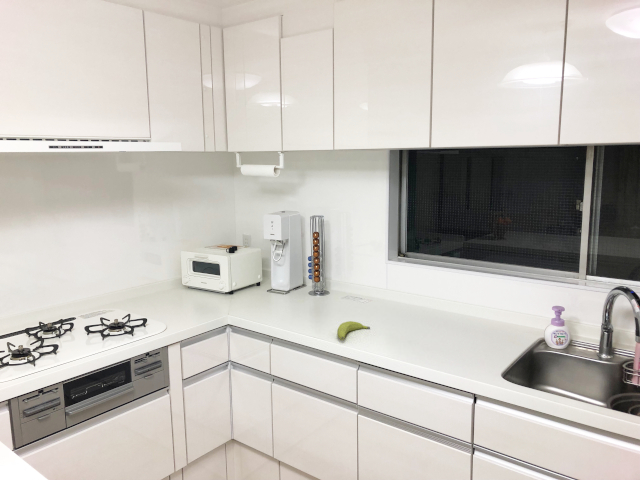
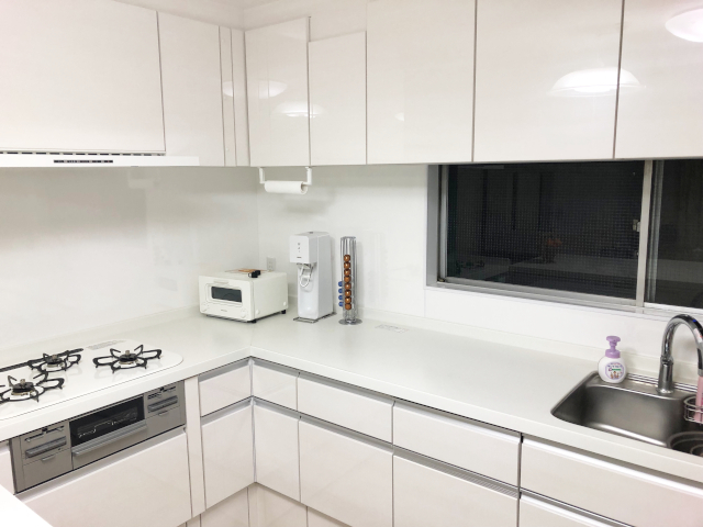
- fruit [336,320,371,341]
